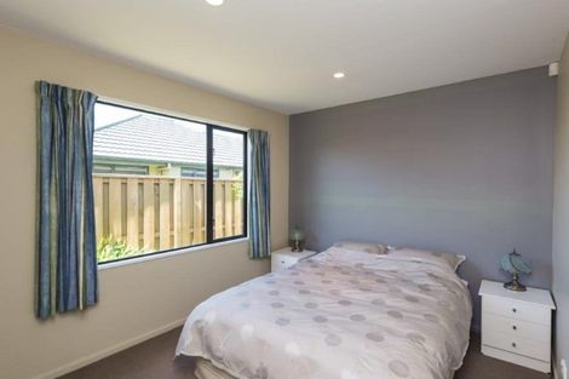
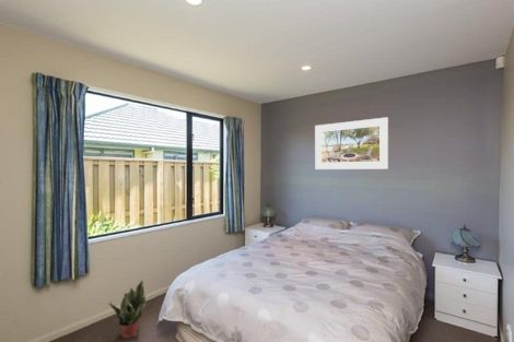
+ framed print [314,116,389,170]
+ potted plant [106,279,147,340]
